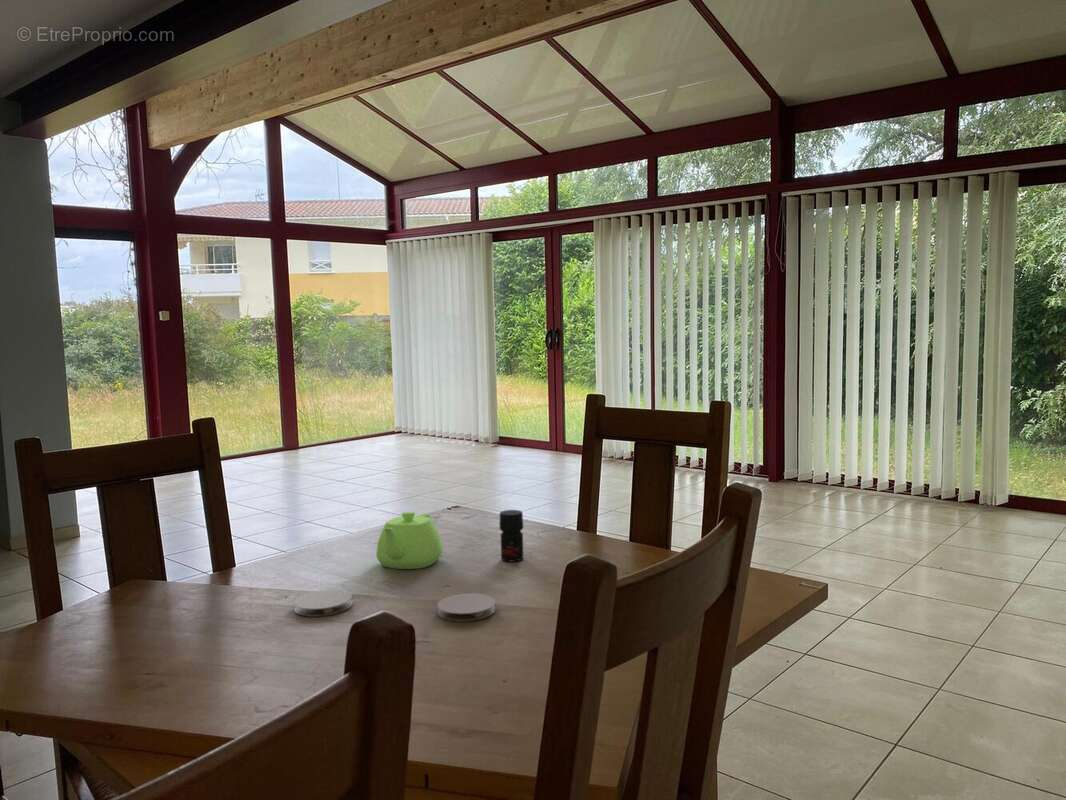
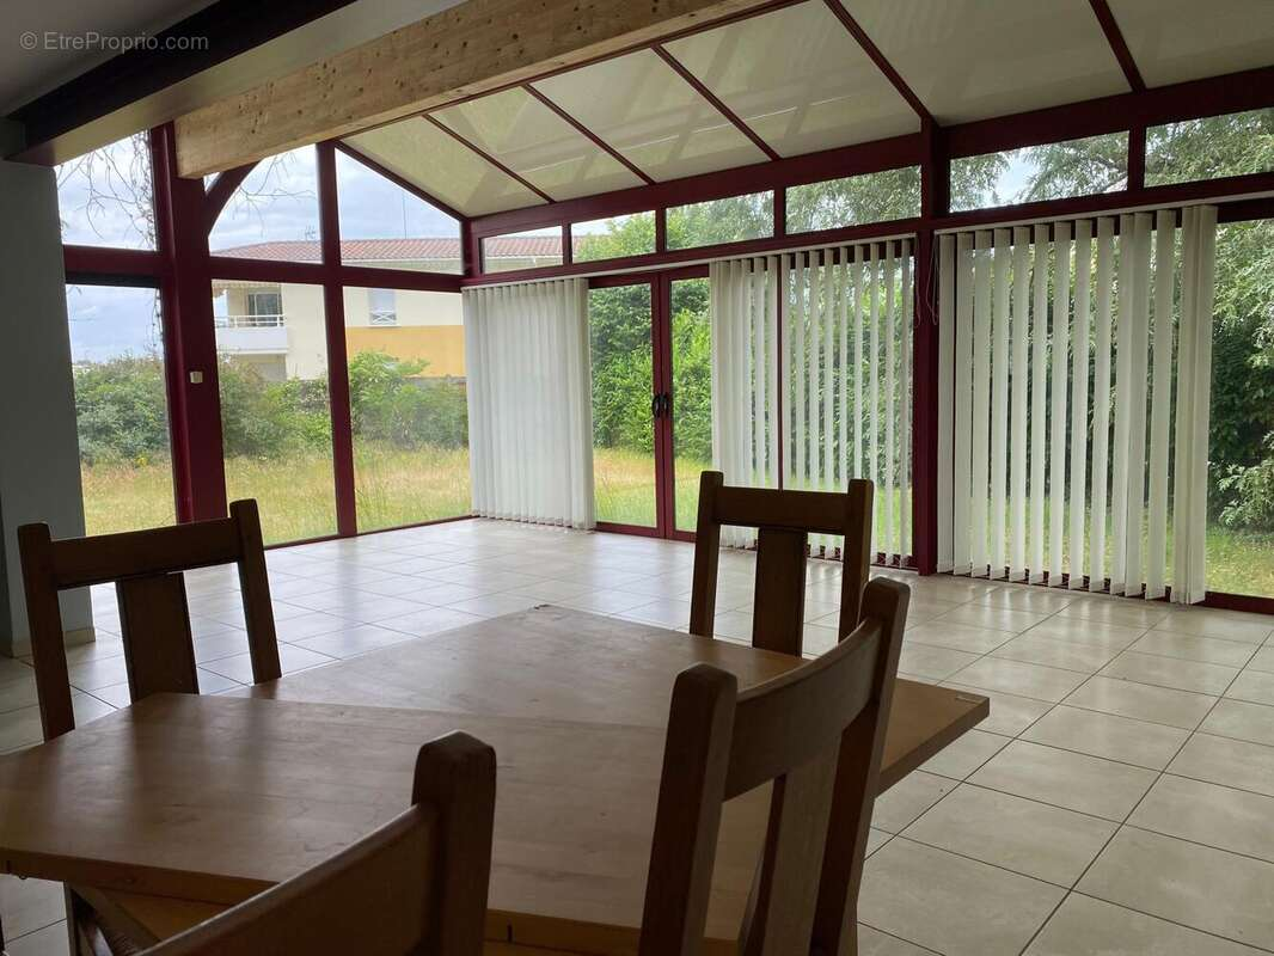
- coaster [436,592,497,623]
- coaster [293,589,353,618]
- teapot [375,510,444,570]
- jar [498,509,524,562]
